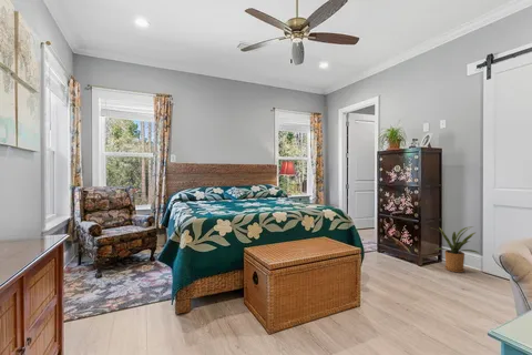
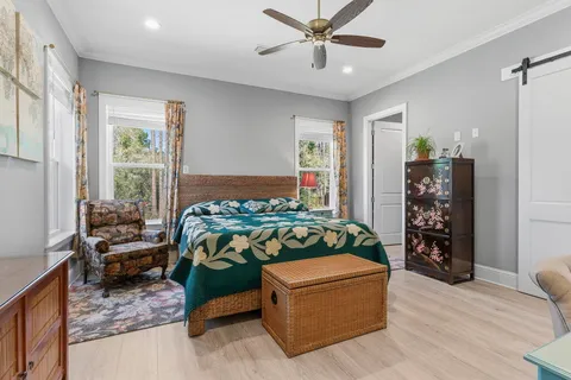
- house plant [429,225,480,274]
